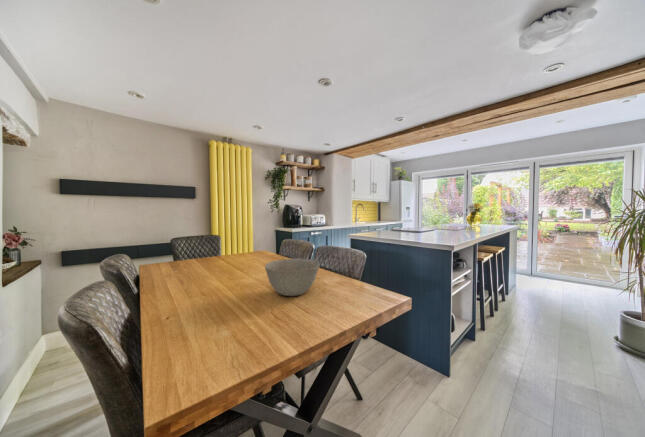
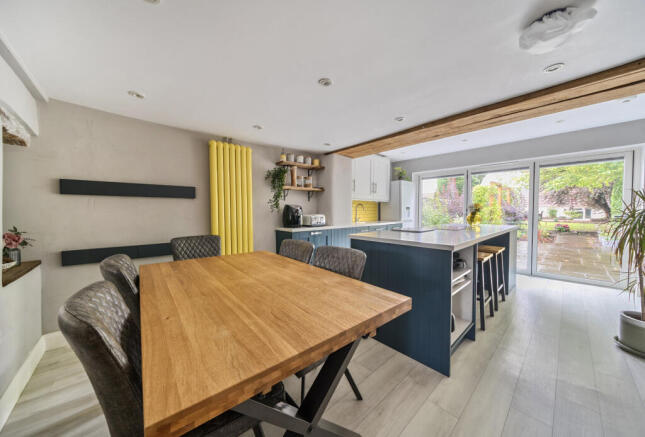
- bowl [264,257,321,297]
